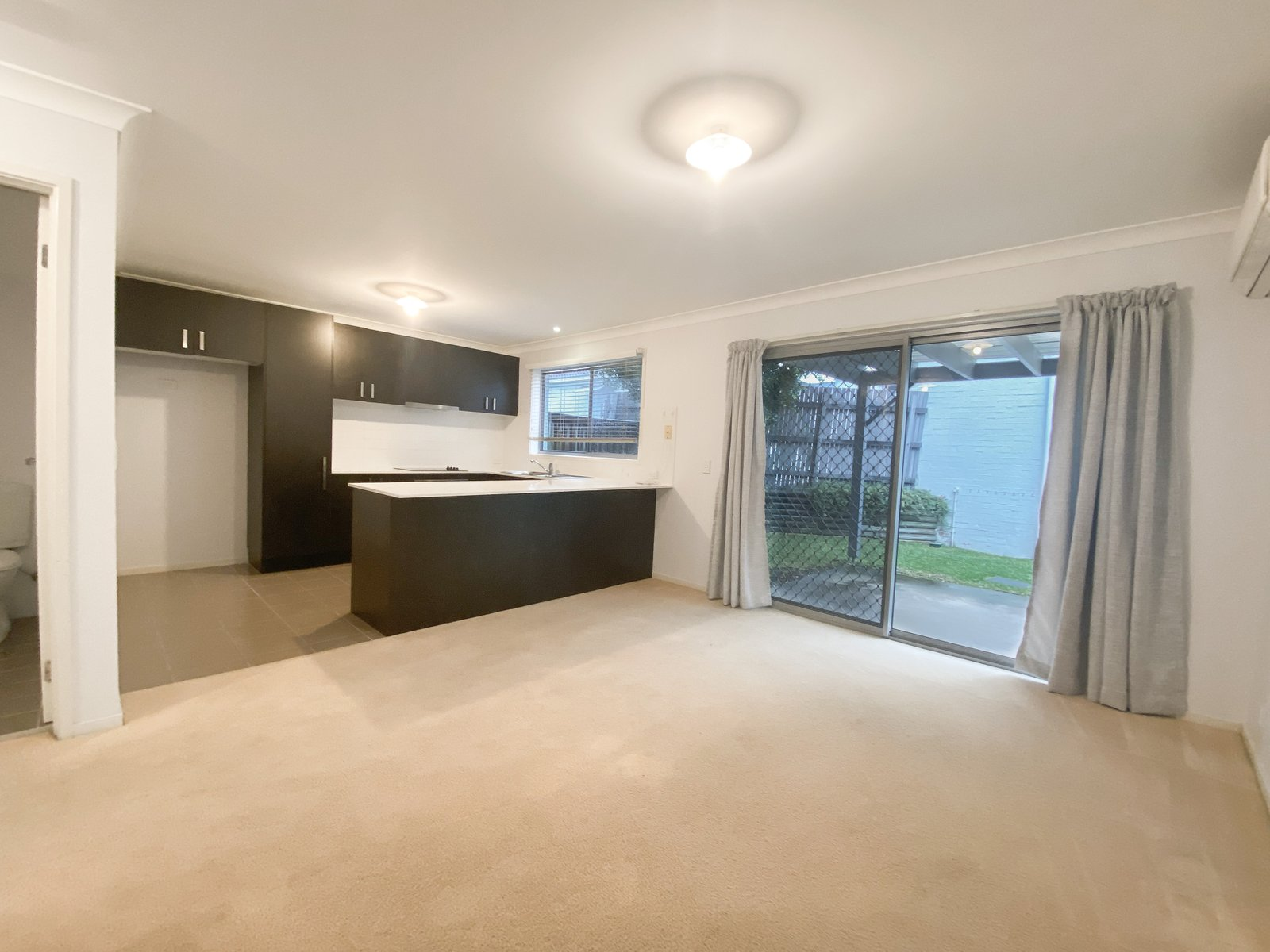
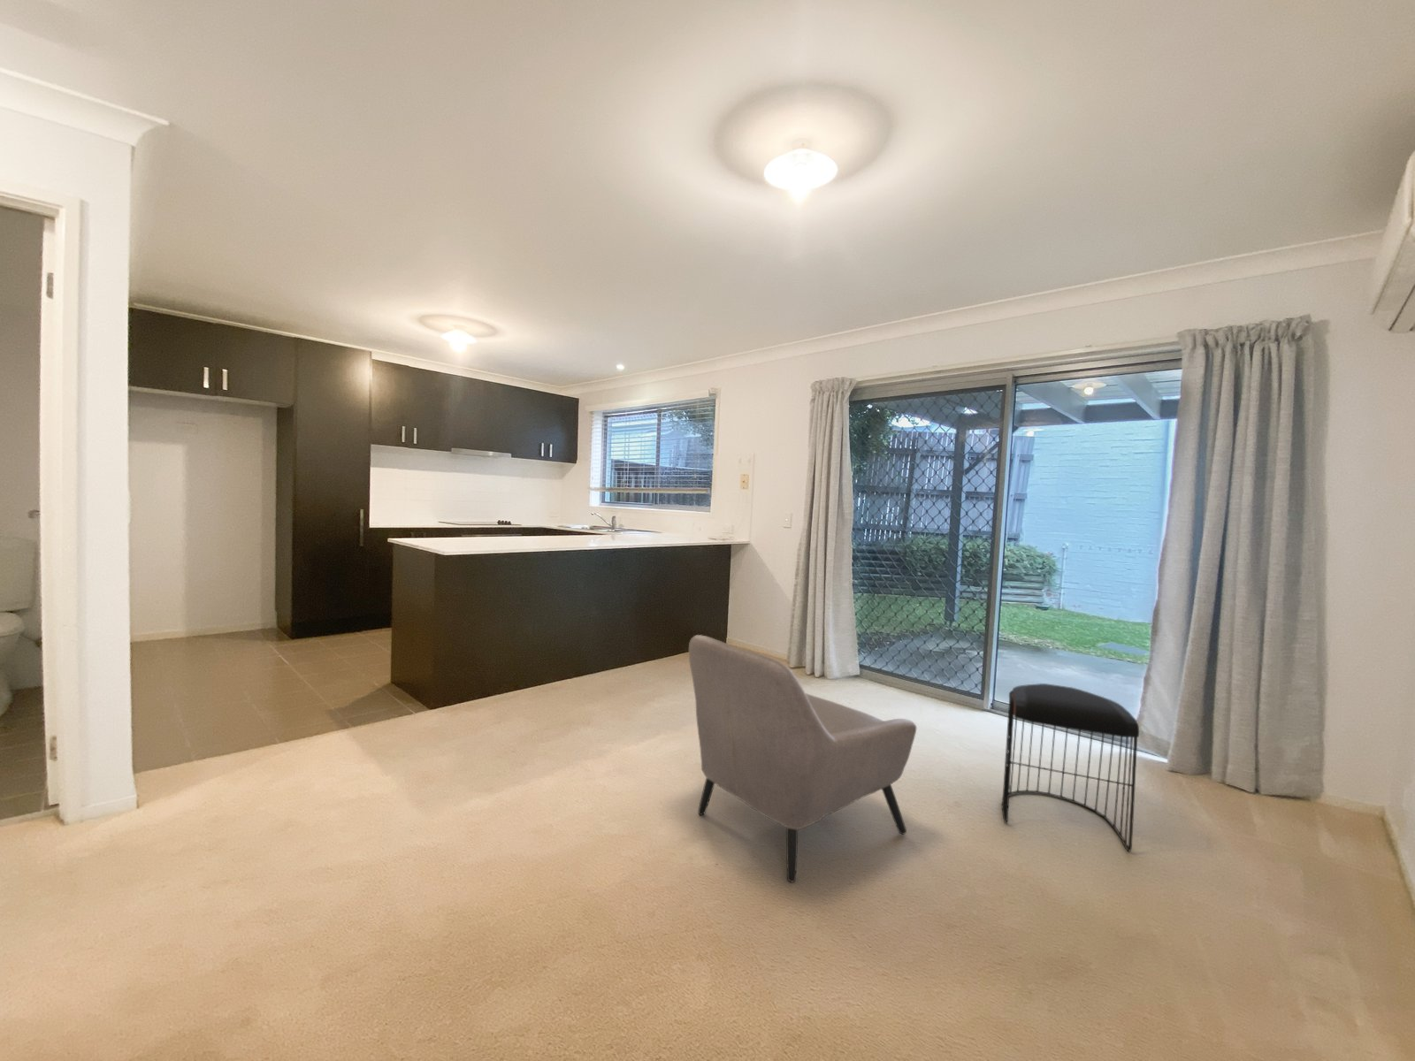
+ armchair [689,634,917,884]
+ stool [1002,682,1140,853]
